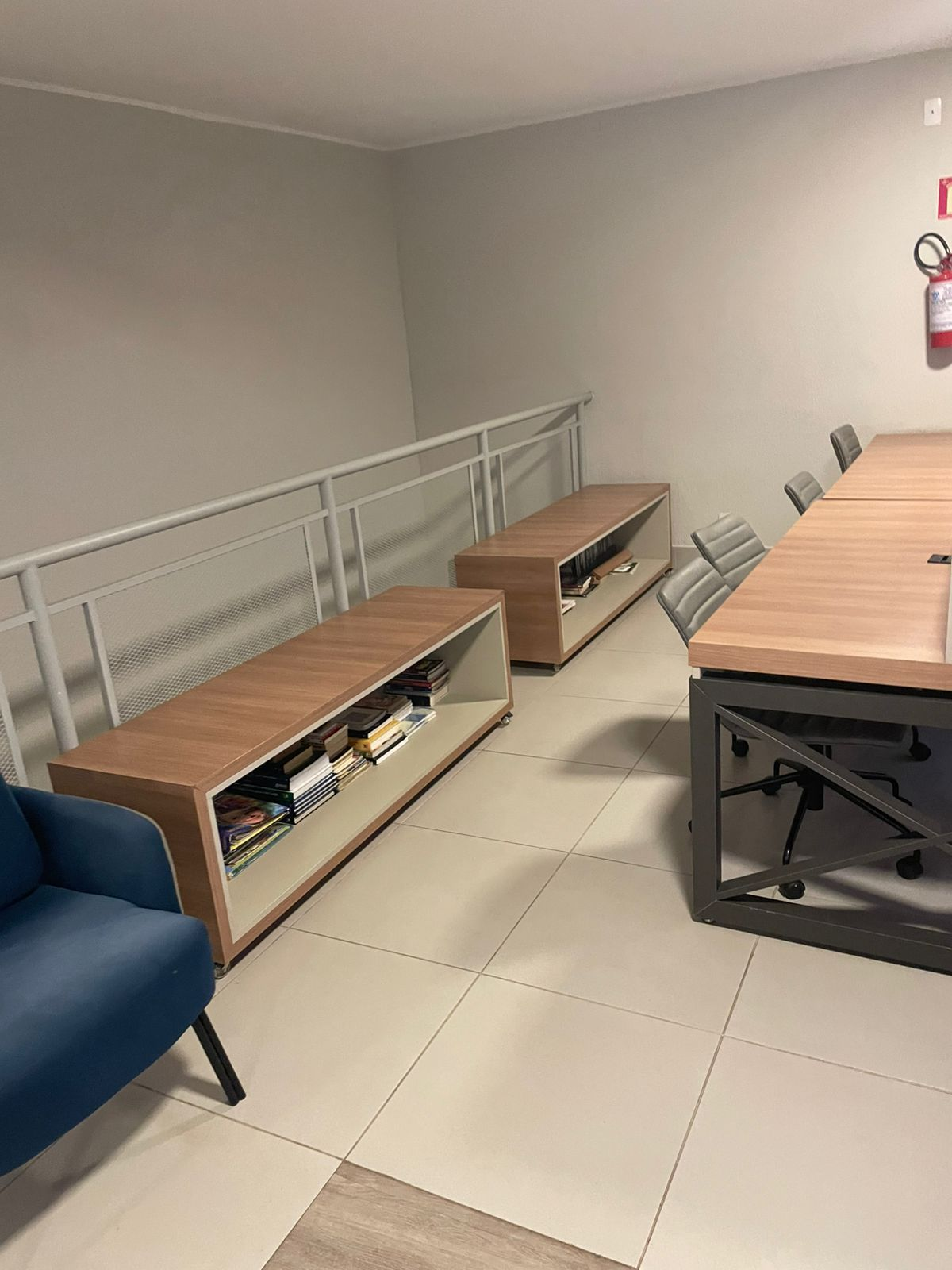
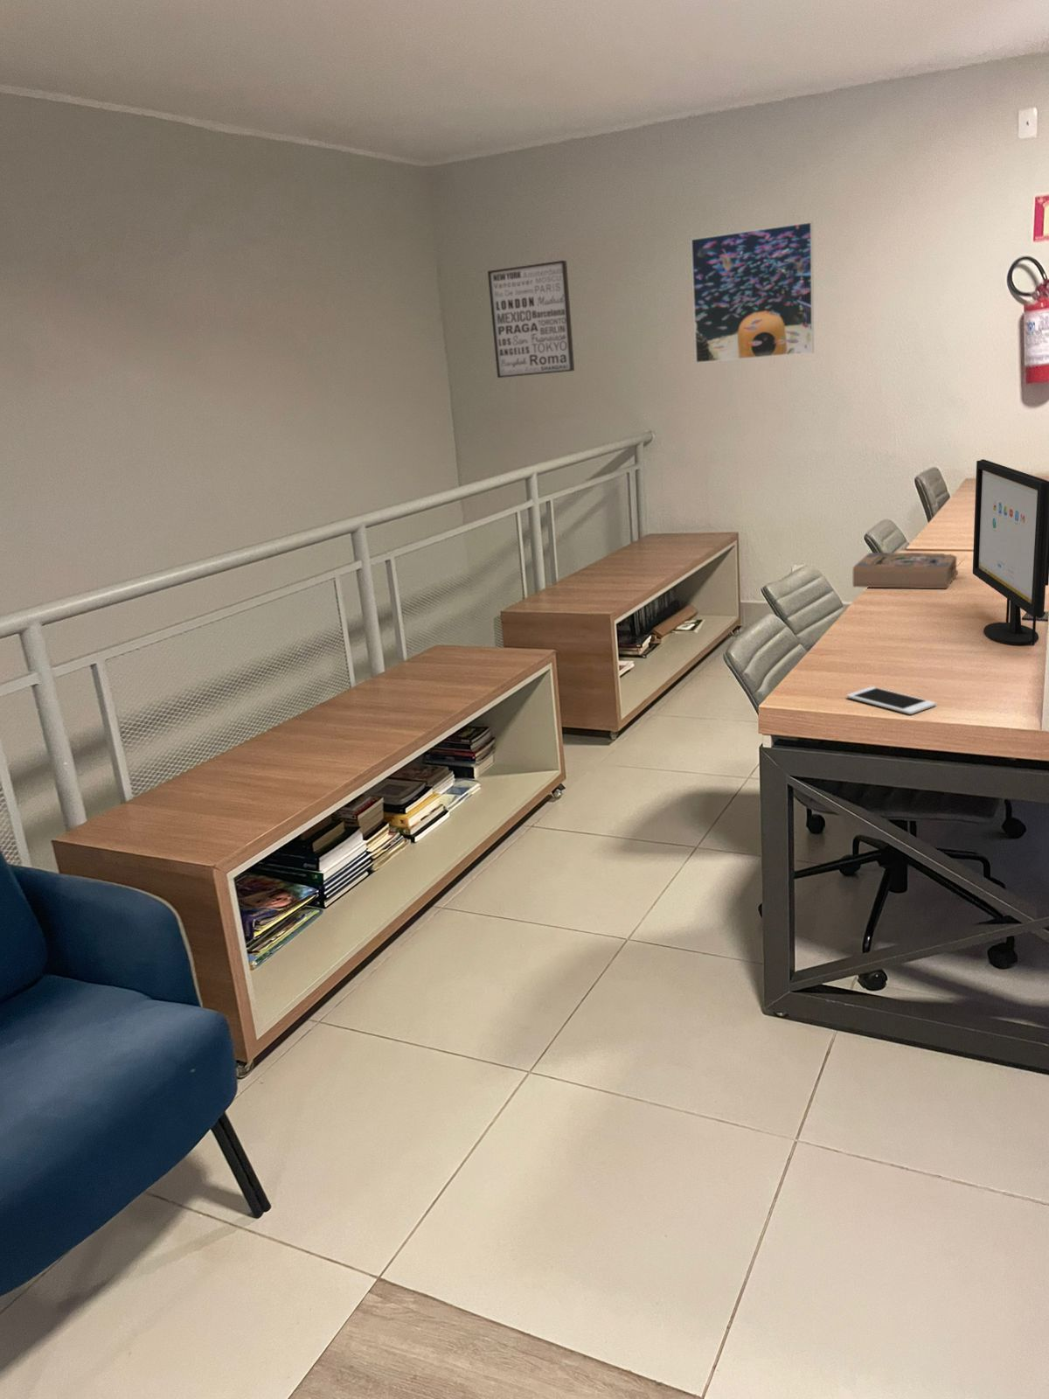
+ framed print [690,221,814,364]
+ book [853,552,966,589]
+ cell phone [846,685,937,715]
+ wall art [487,260,575,379]
+ computer monitor [972,458,1049,647]
